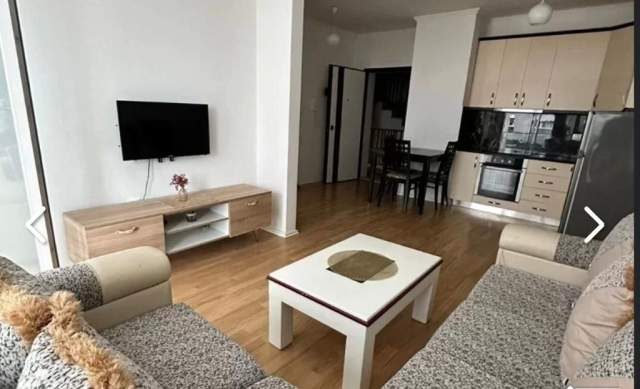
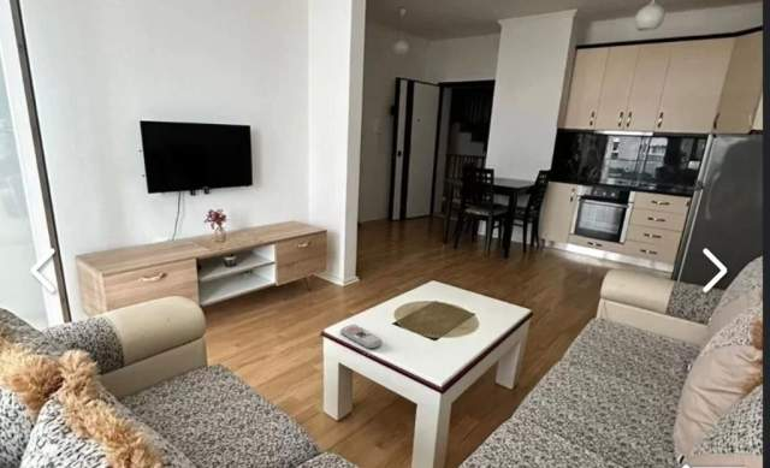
+ remote control [339,324,383,350]
